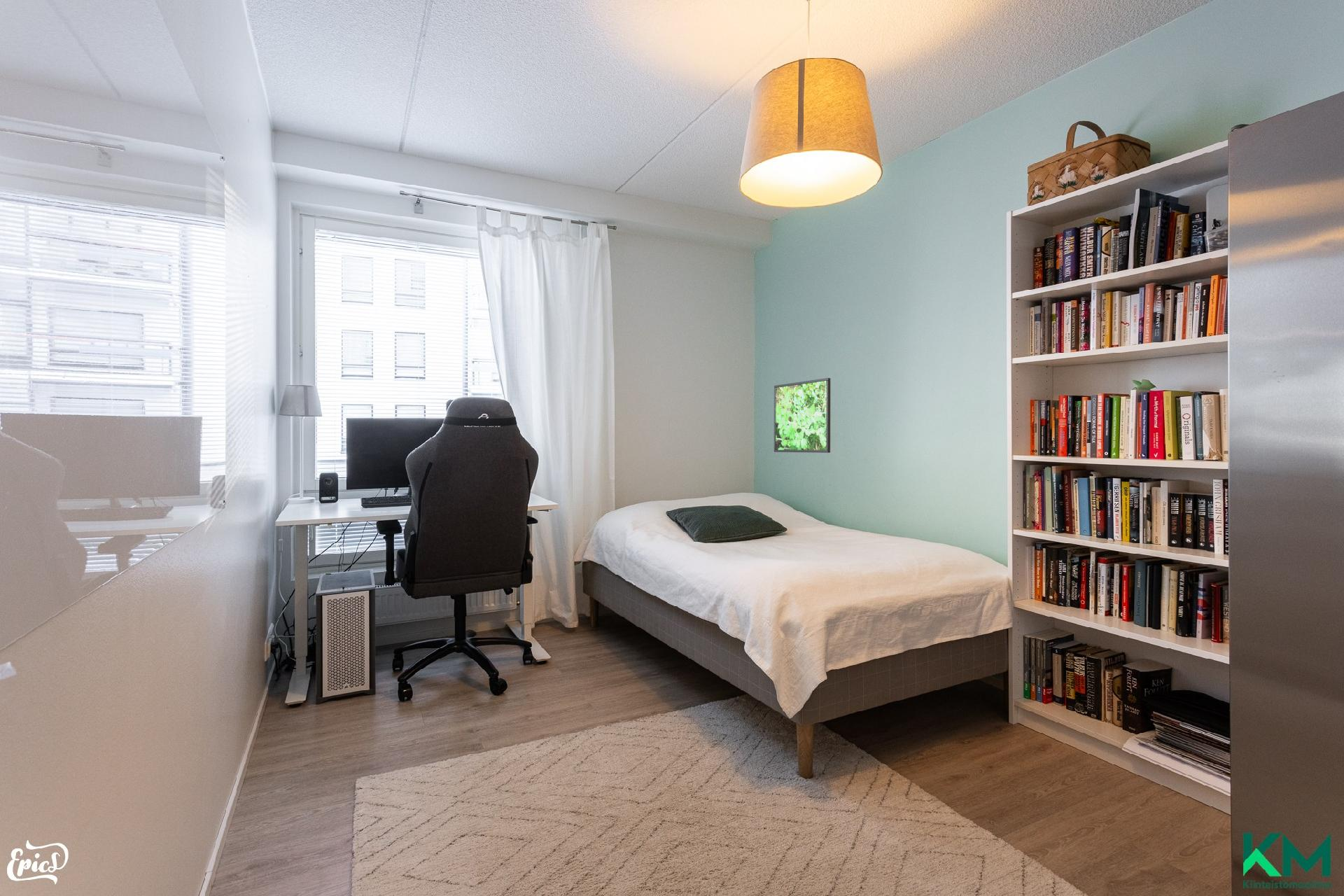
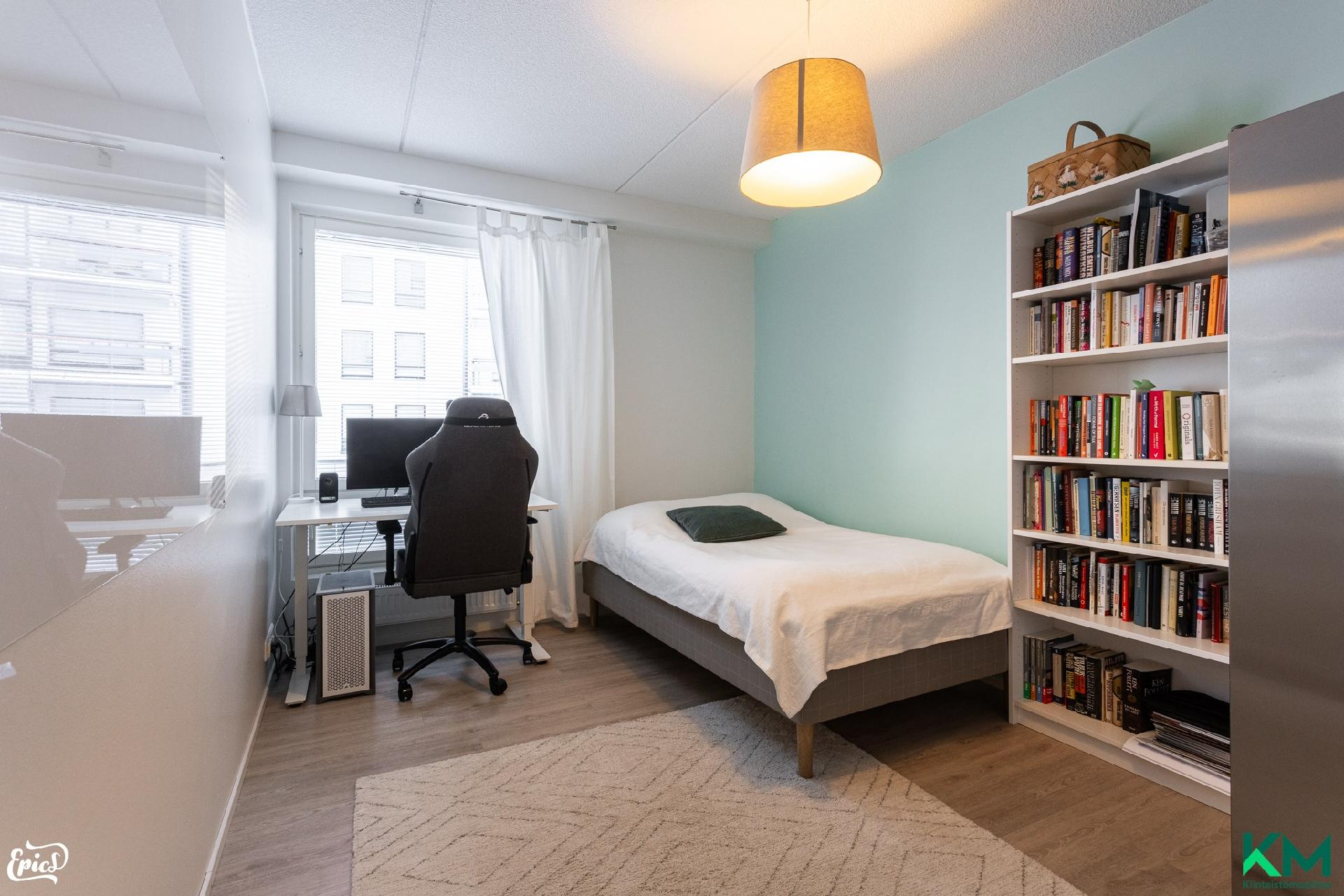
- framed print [773,377,831,454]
